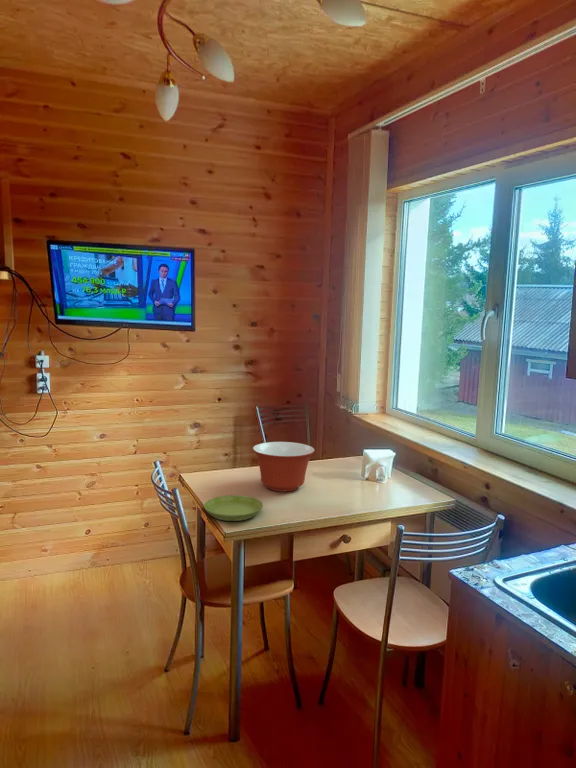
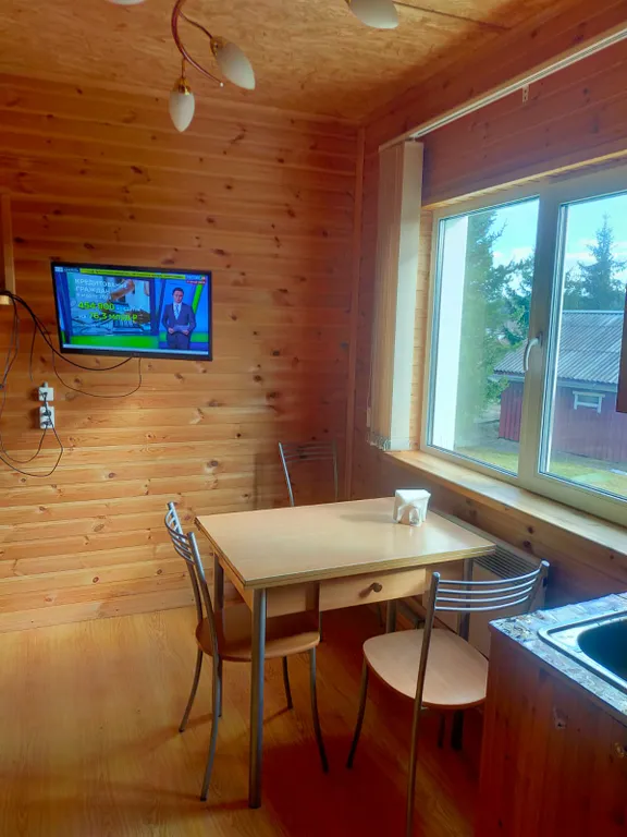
- saucer [203,494,264,522]
- mixing bowl [252,441,316,493]
